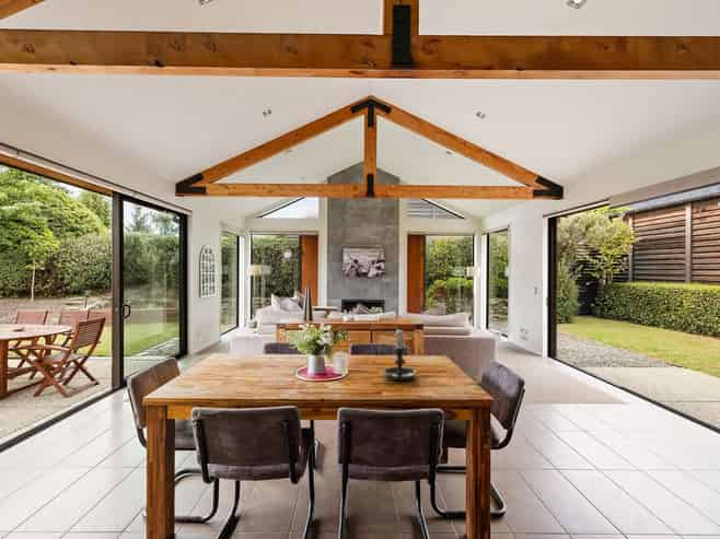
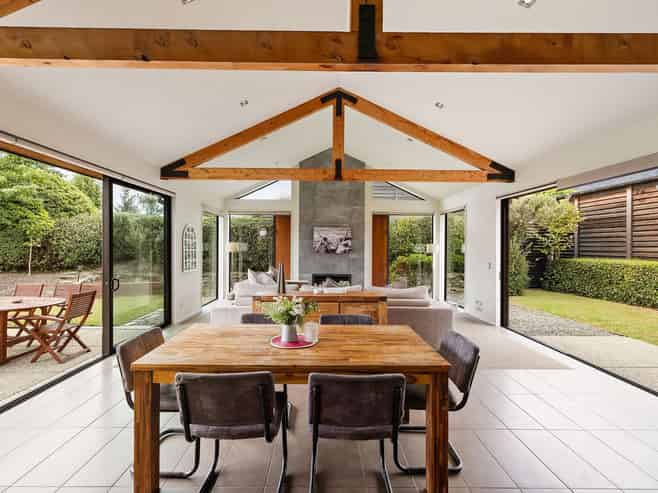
- candle holder [382,328,418,382]
